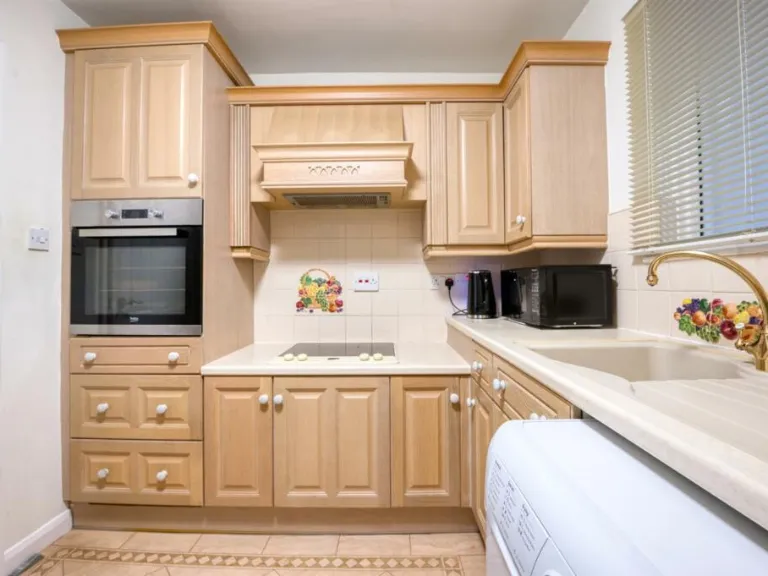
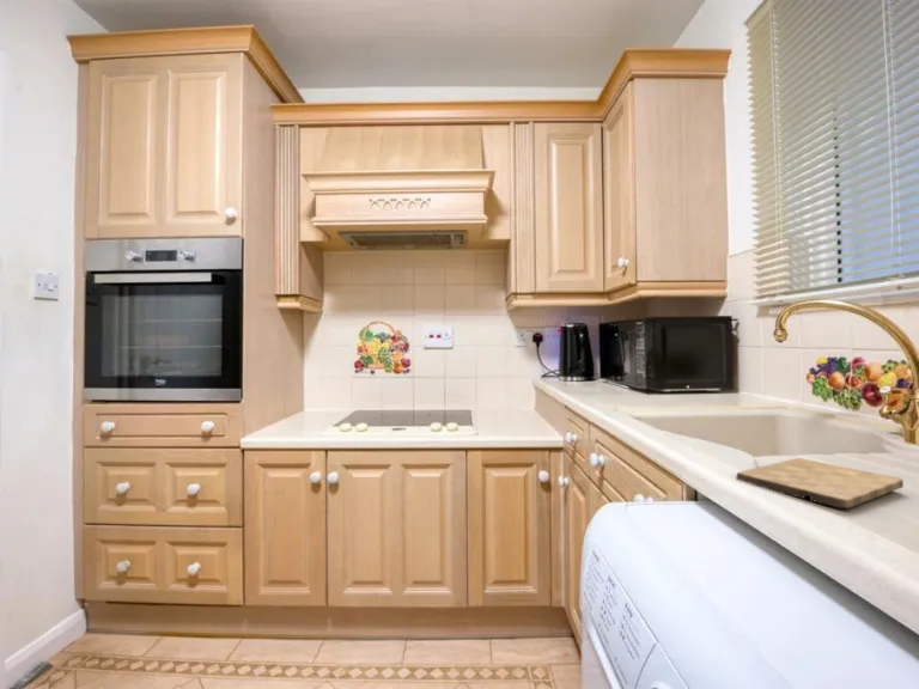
+ cutting board [735,457,905,510]
